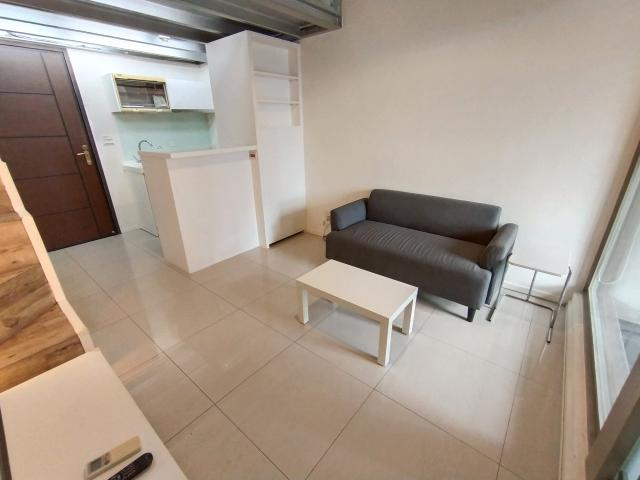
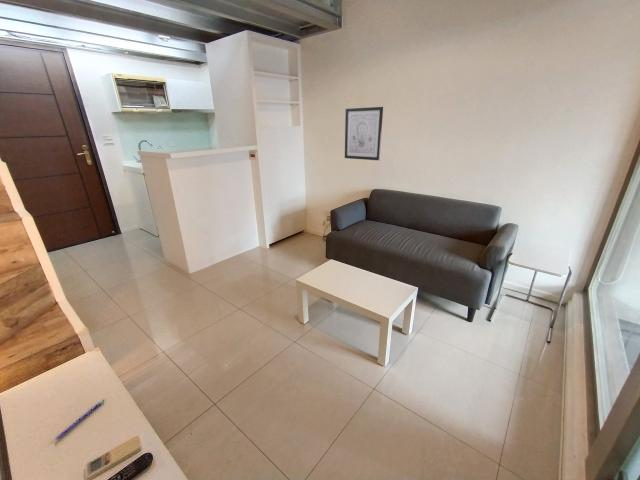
+ pen [55,398,106,441]
+ wall art [344,106,384,161]
